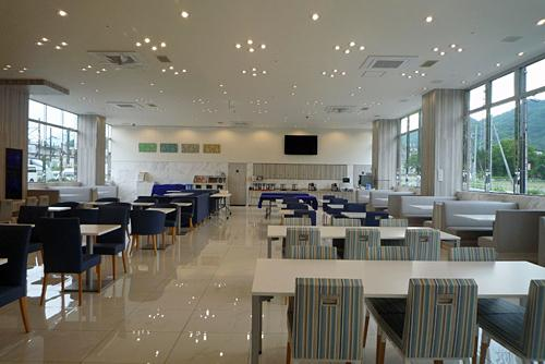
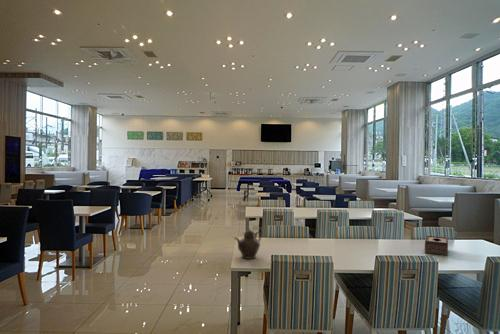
+ tissue box [424,235,449,257]
+ teapot [233,227,262,260]
